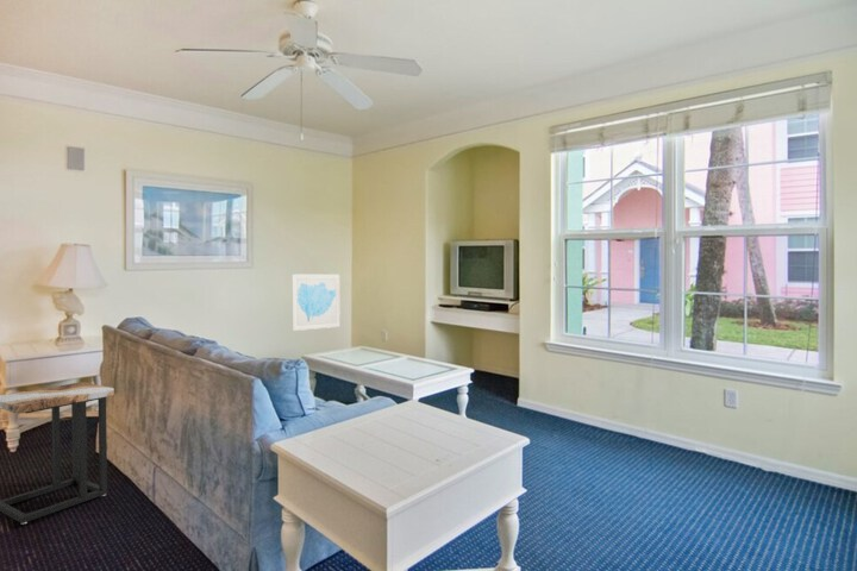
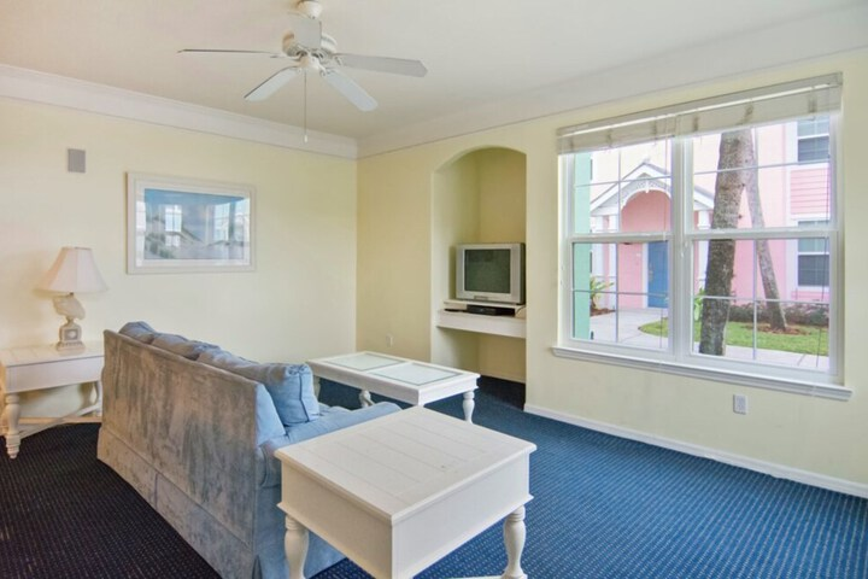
- side table [0,381,115,525]
- wall art [292,274,342,332]
